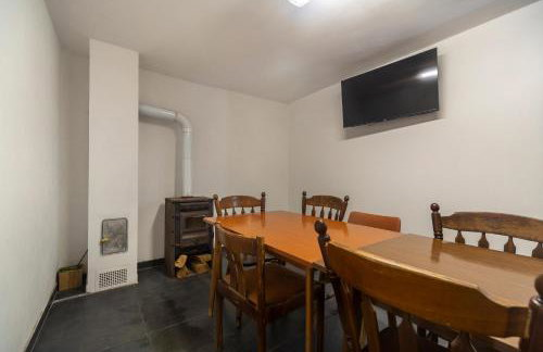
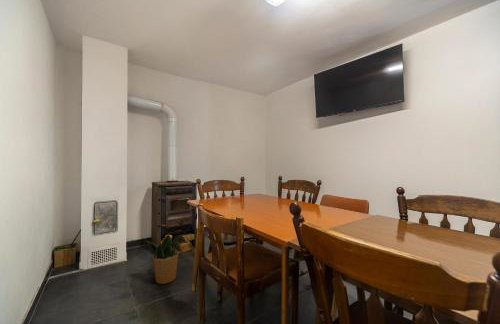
+ potted plant [143,232,187,285]
